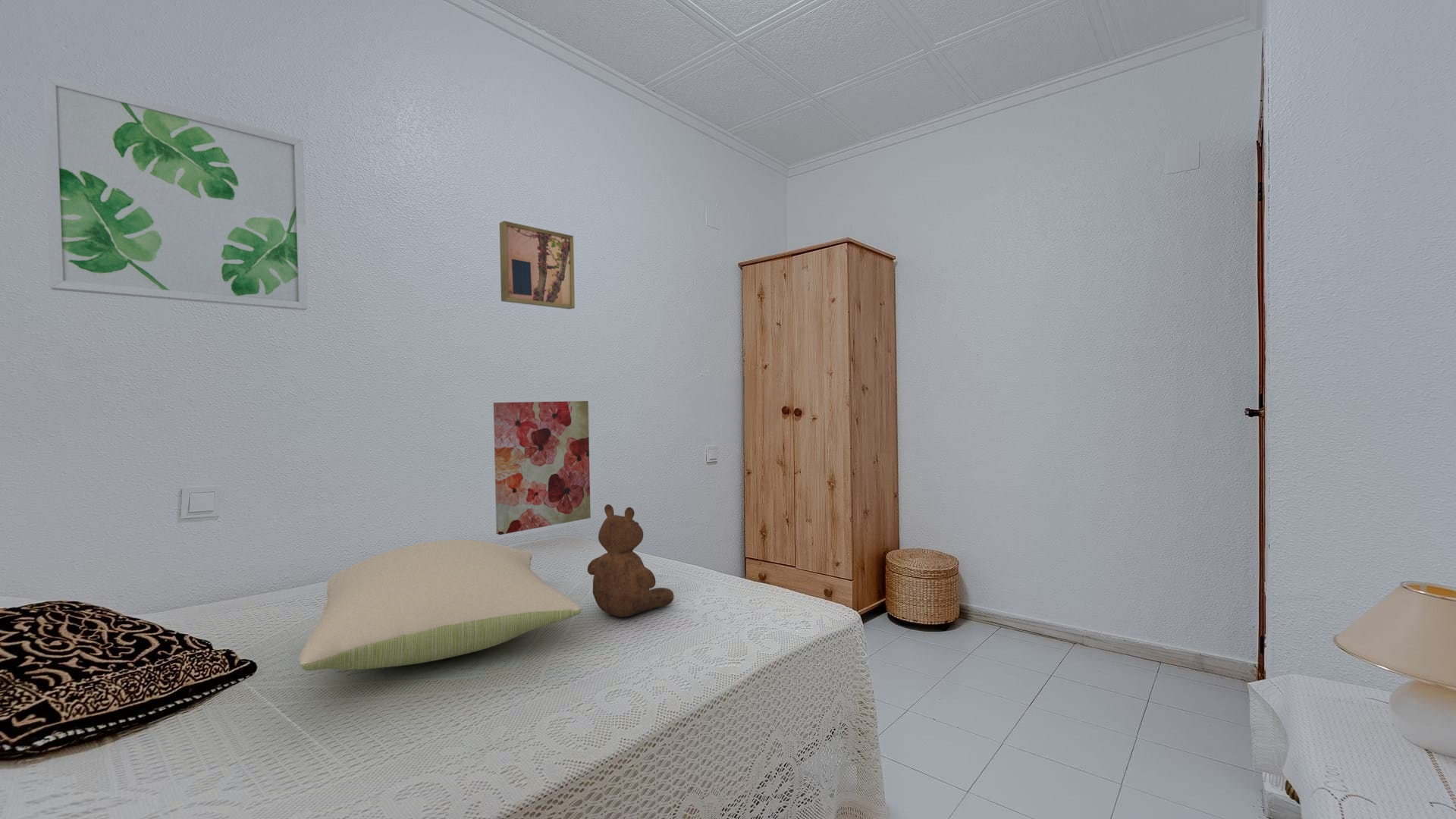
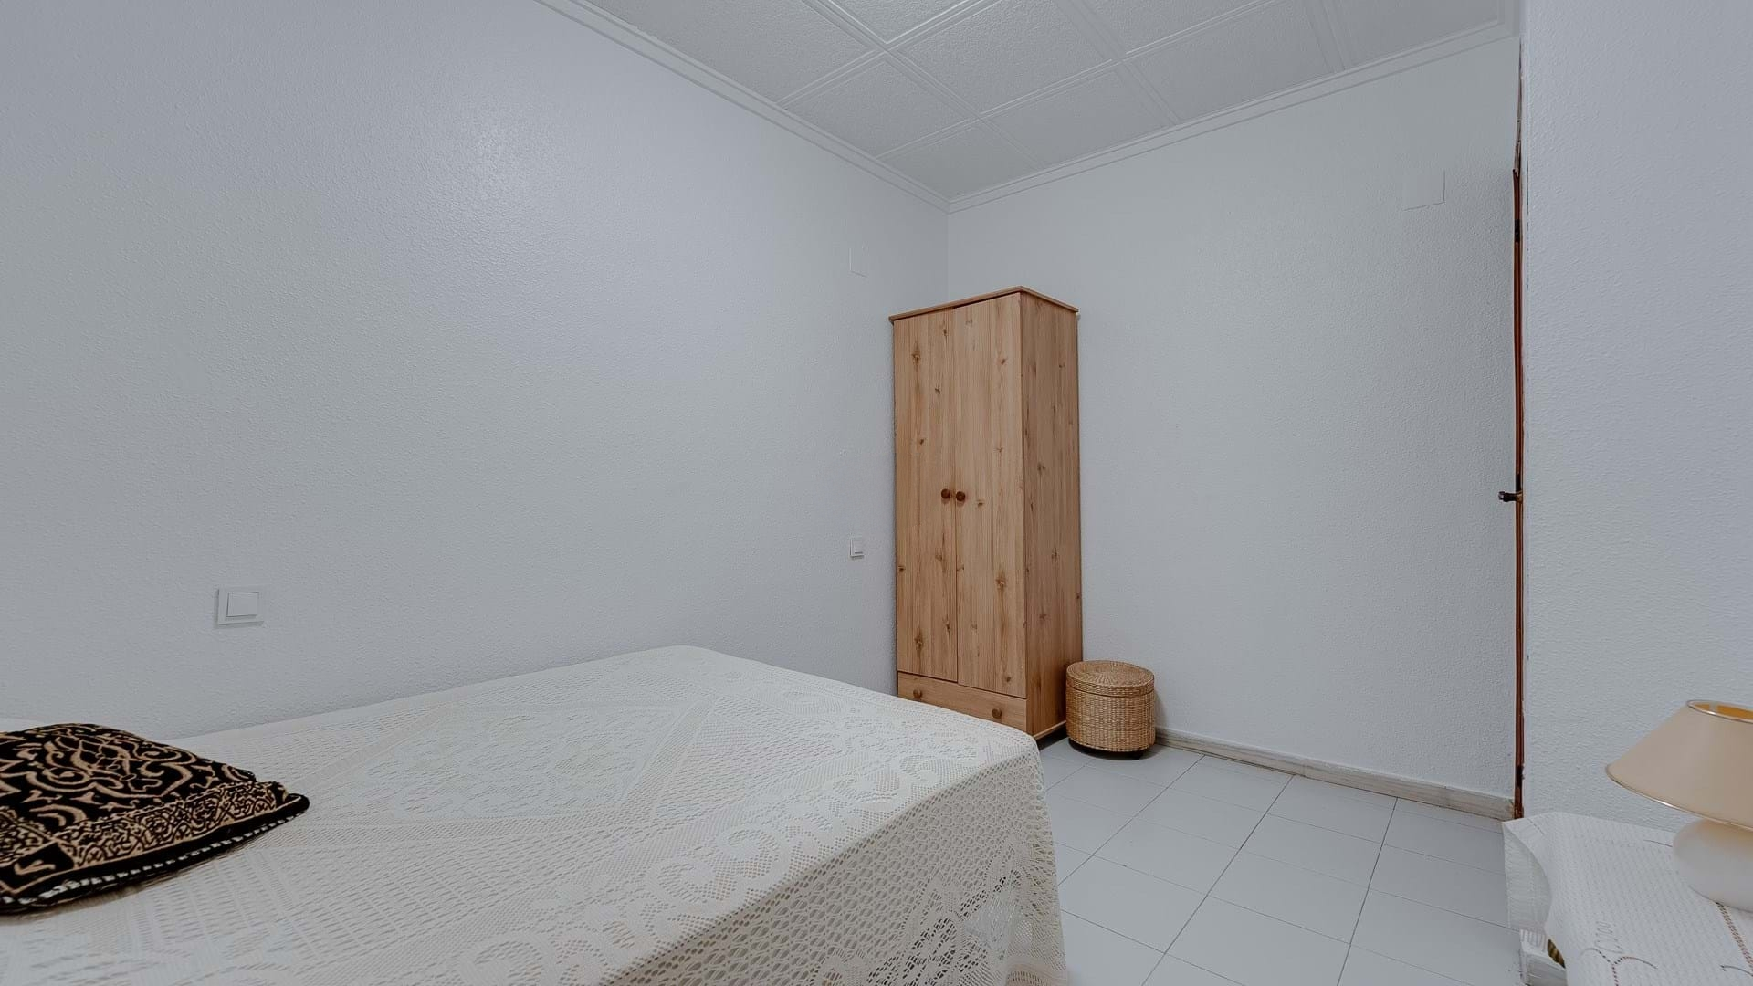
- pillow [298,539,582,671]
- teddy bear [587,504,675,618]
- wall art [42,73,309,311]
- wall art [493,400,591,535]
- wall art [499,220,576,310]
